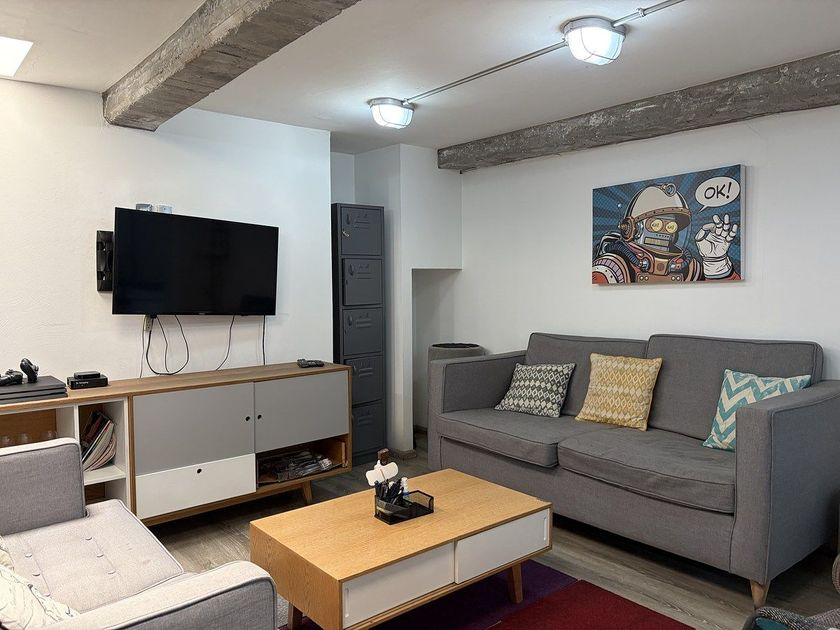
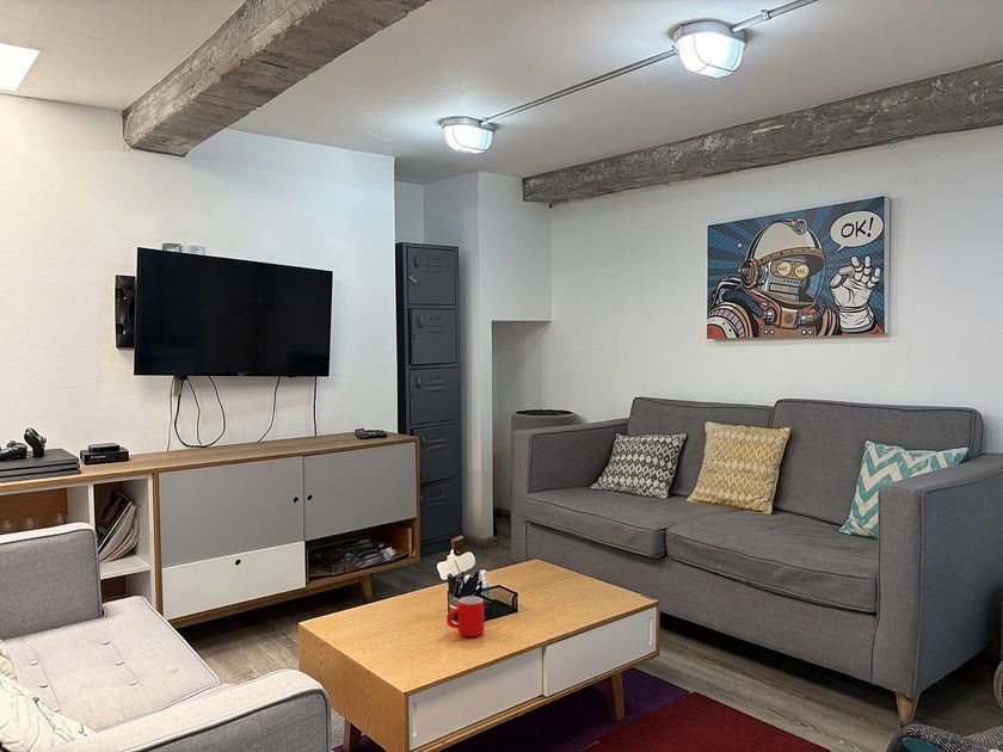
+ mug [445,596,485,637]
